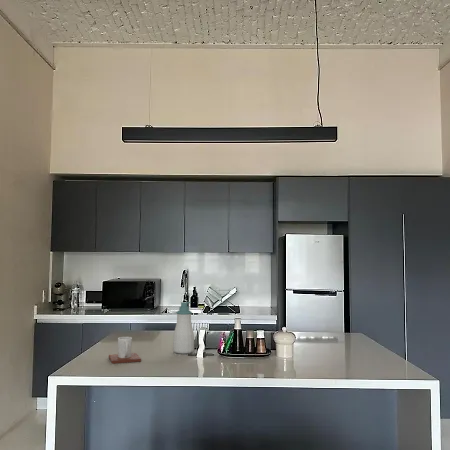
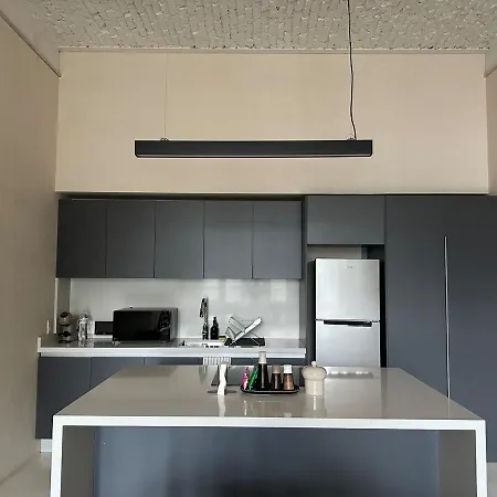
- mug [108,336,142,365]
- soap bottle [172,301,195,355]
